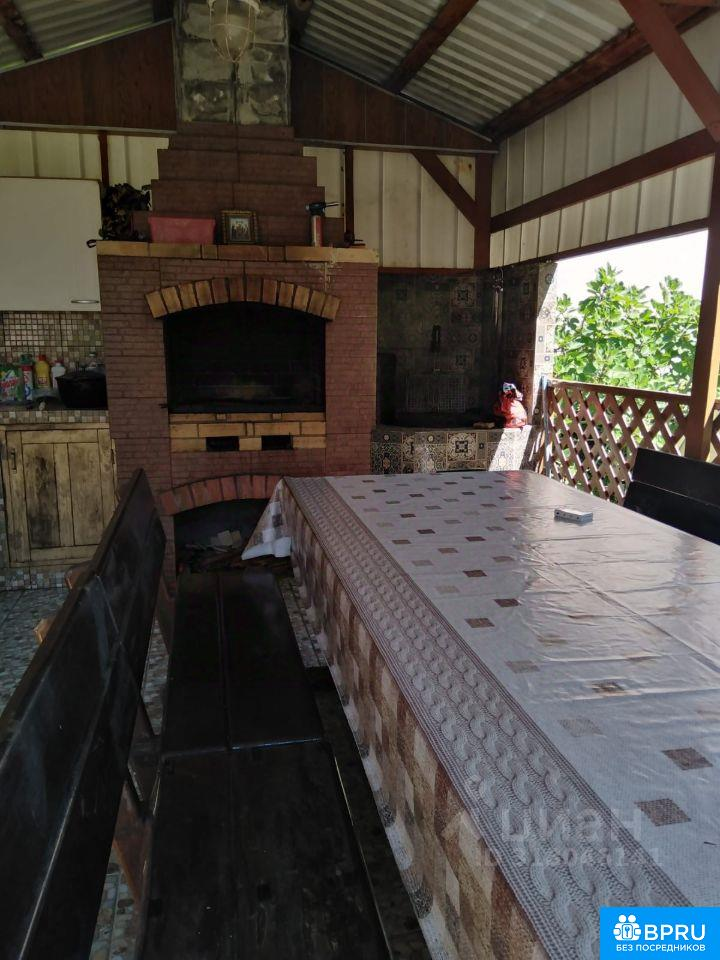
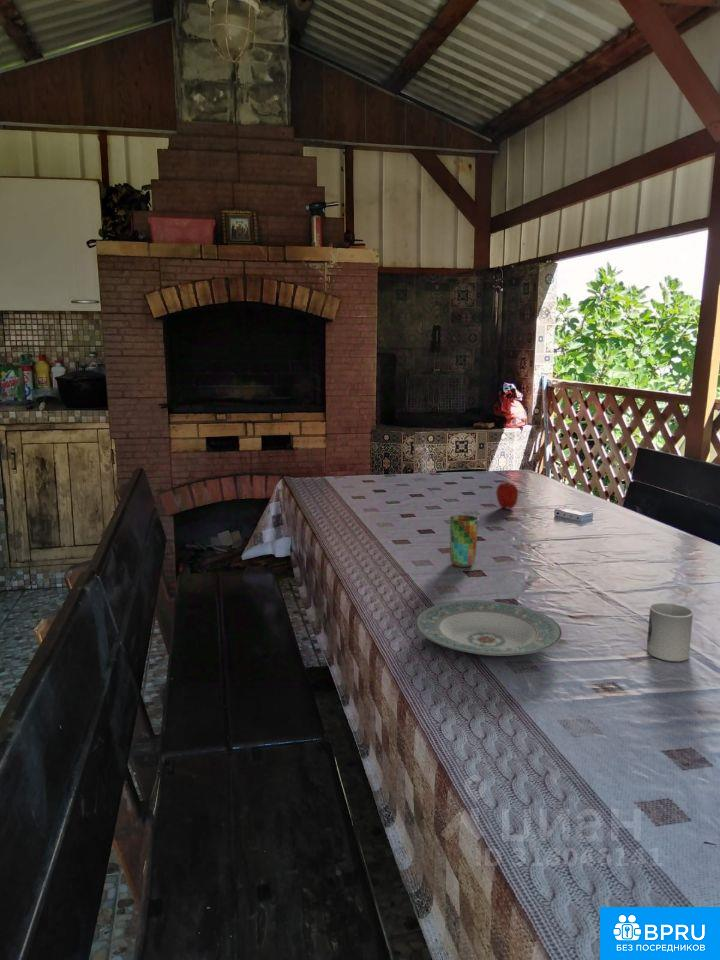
+ fruit [495,478,519,509]
+ plate [414,599,563,657]
+ cup [646,602,694,662]
+ cup [449,514,480,568]
